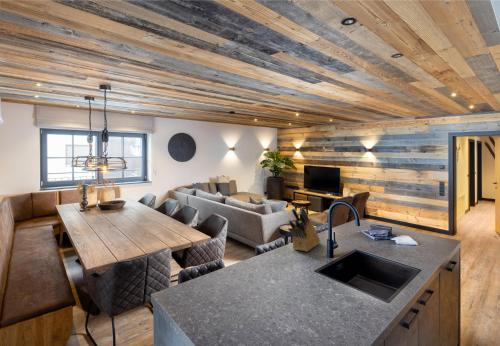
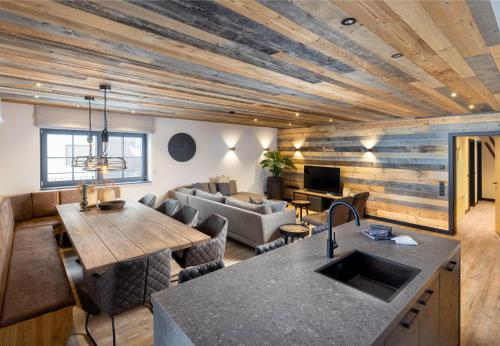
- knife block [287,206,321,252]
